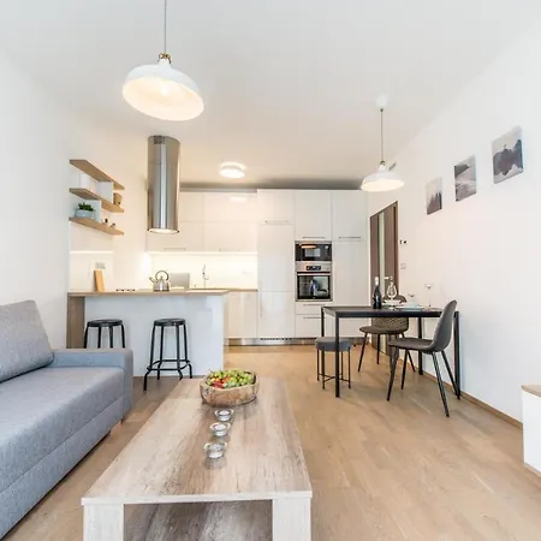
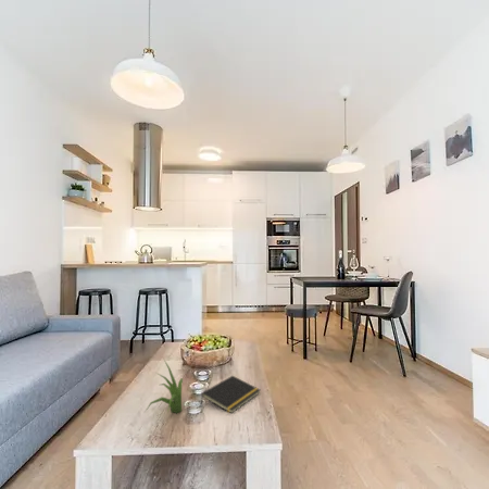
+ notepad [200,375,261,414]
+ plant [143,356,184,415]
